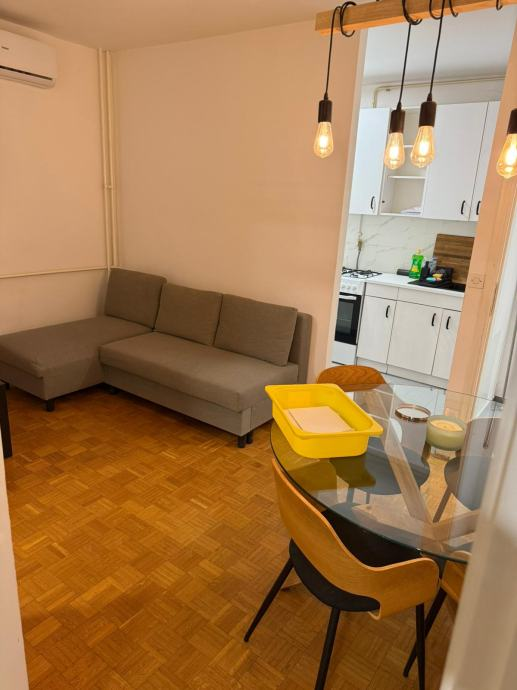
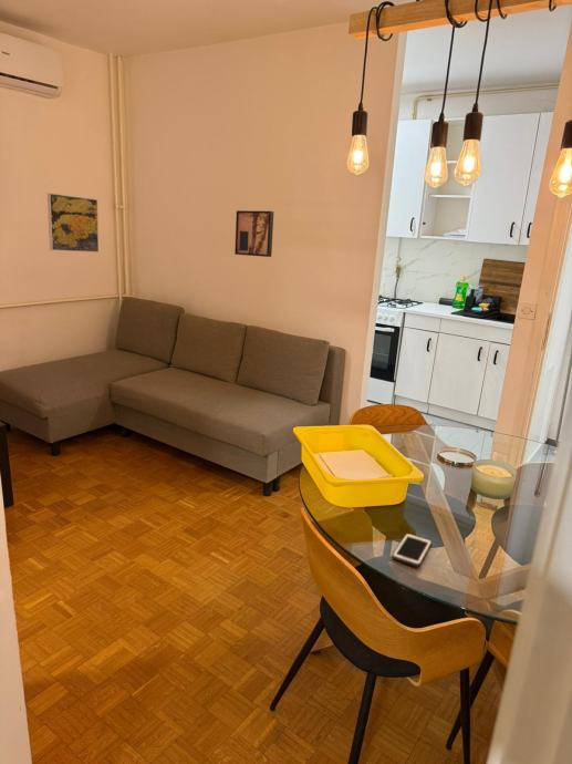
+ wall art [233,209,274,258]
+ cell phone [392,533,433,567]
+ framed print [46,193,100,254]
